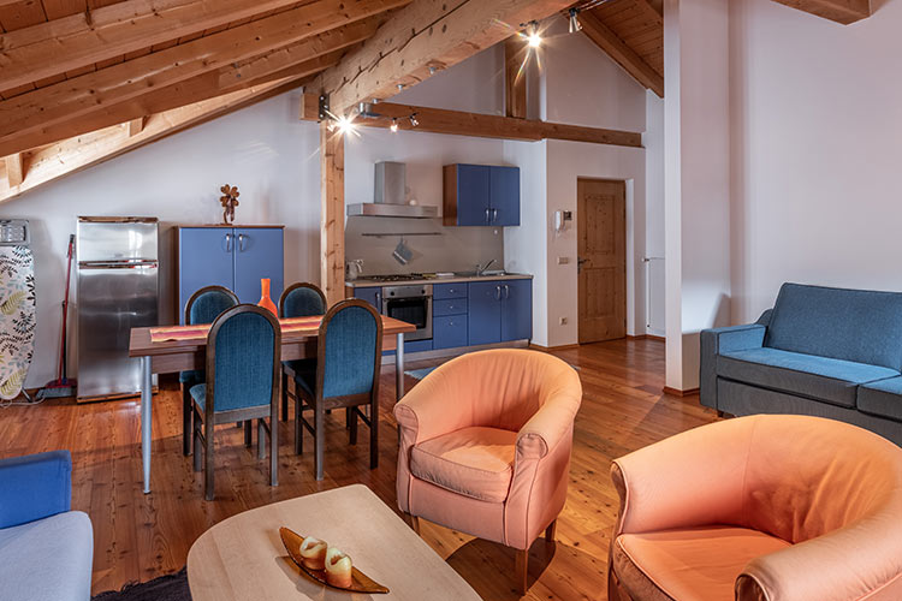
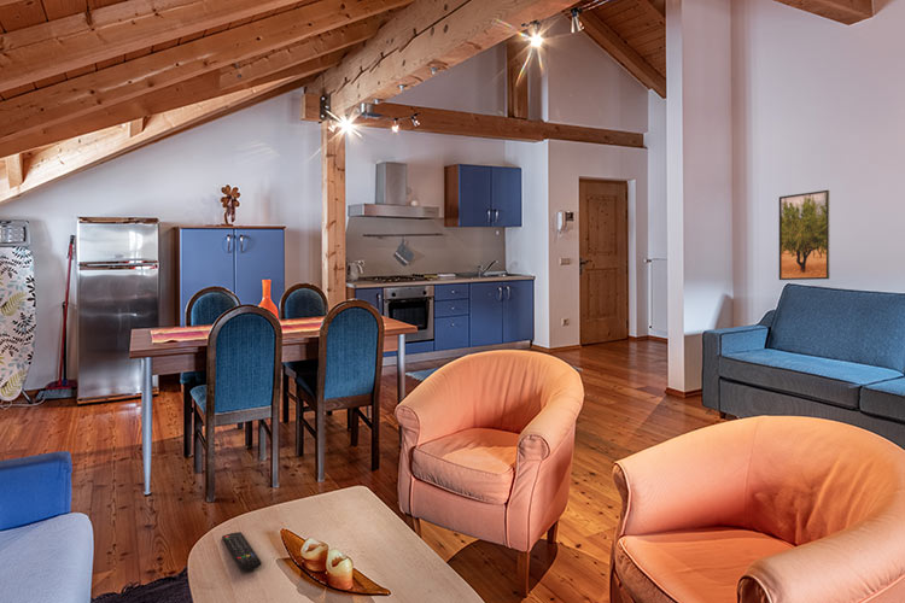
+ remote control [221,531,263,572]
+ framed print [778,188,831,281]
